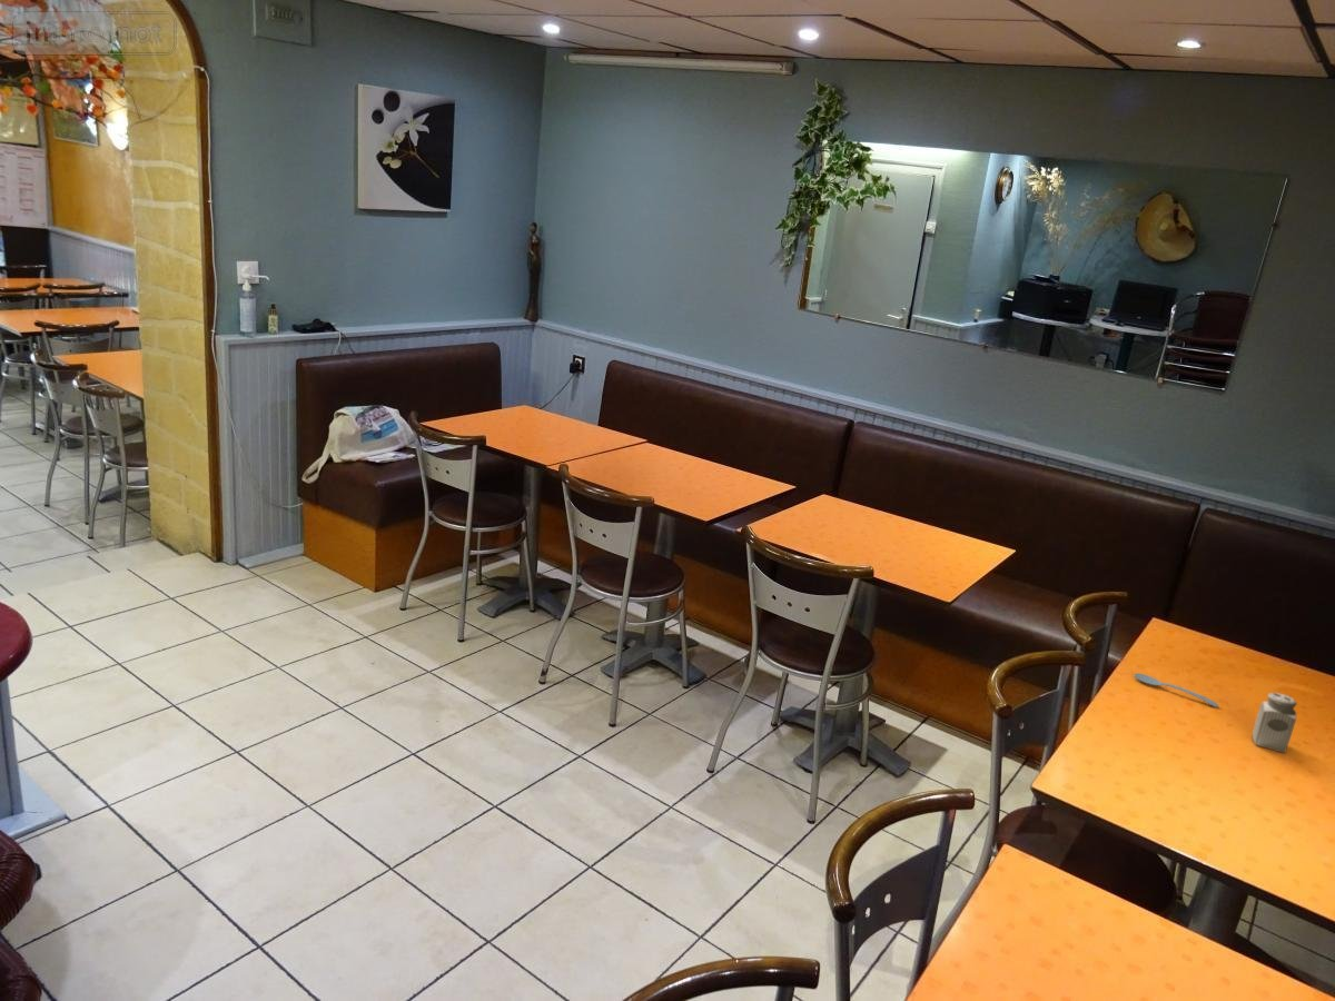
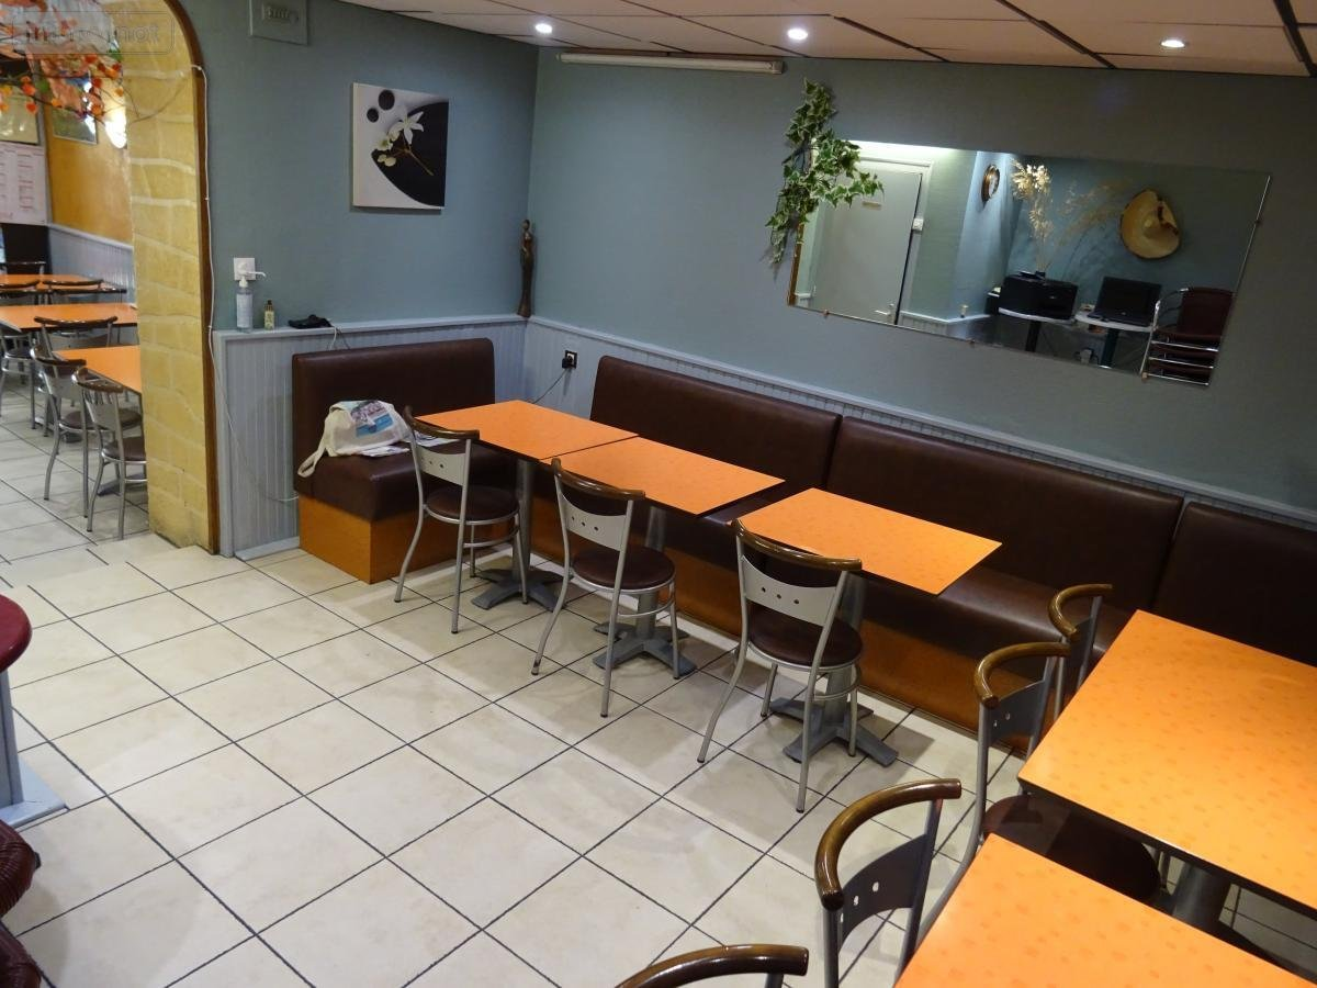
- spoon [1134,673,1219,708]
- salt shaker [1252,692,1298,754]
